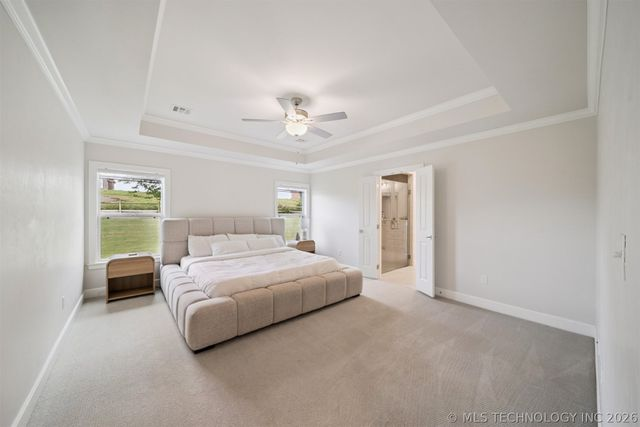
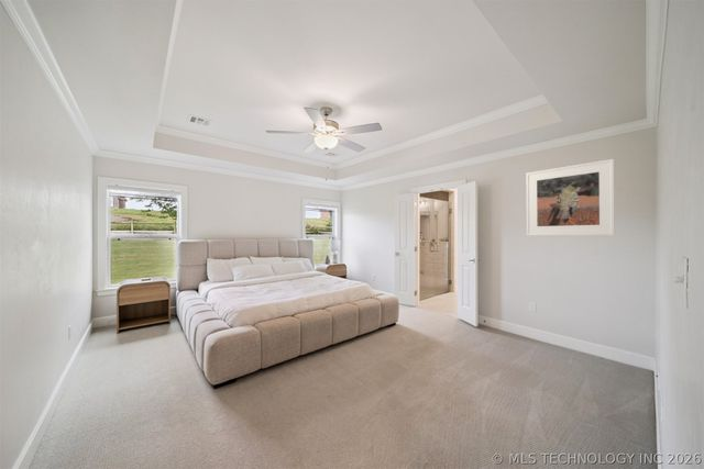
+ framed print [525,158,616,237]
